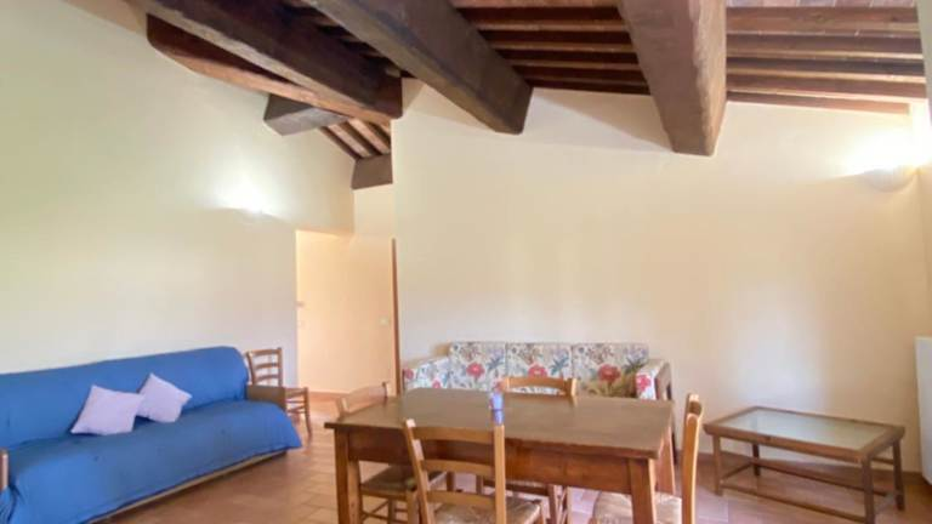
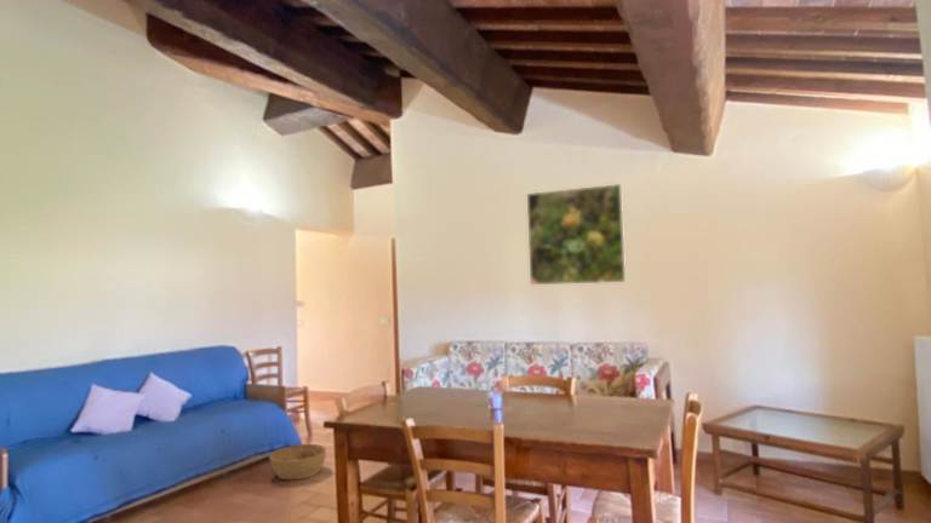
+ basket [268,443,327,481]
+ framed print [526,183,627,286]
